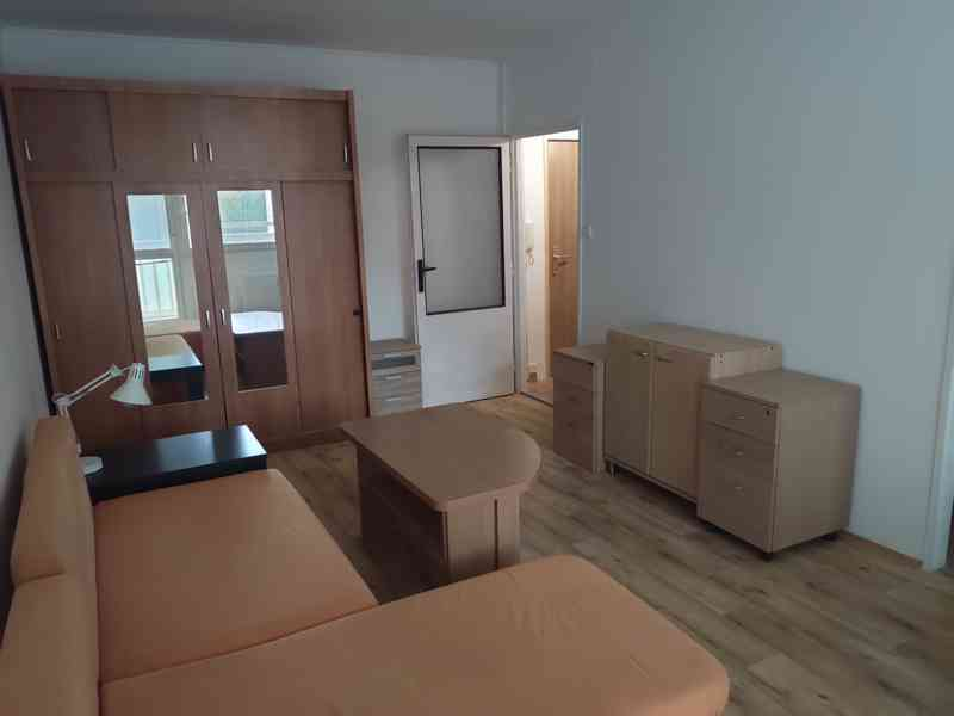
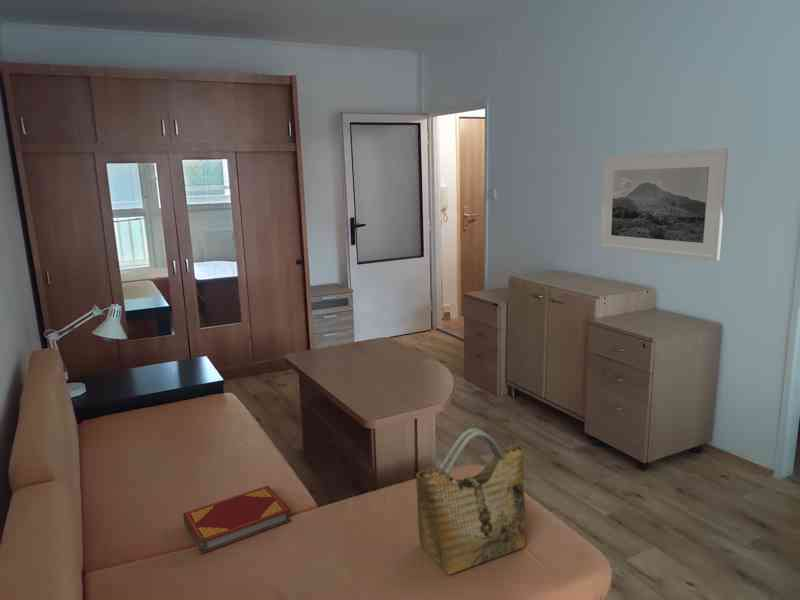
+ hardback book [182,485,292,555]
+ grocery bag [415,427,527,576]
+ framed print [598,147,729,262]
